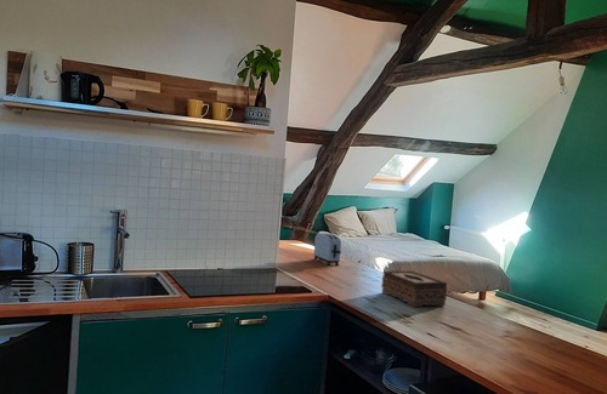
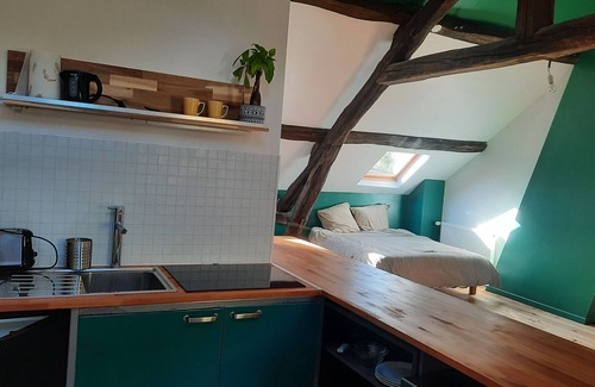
- tissue box [380,270,448,308]
- toaster [312,233,342,267]
